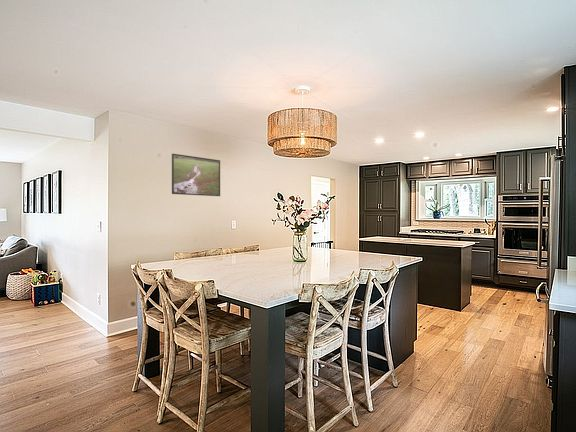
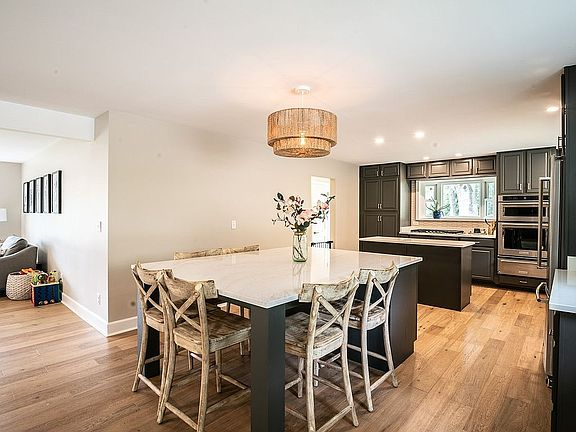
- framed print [171,153,221,197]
